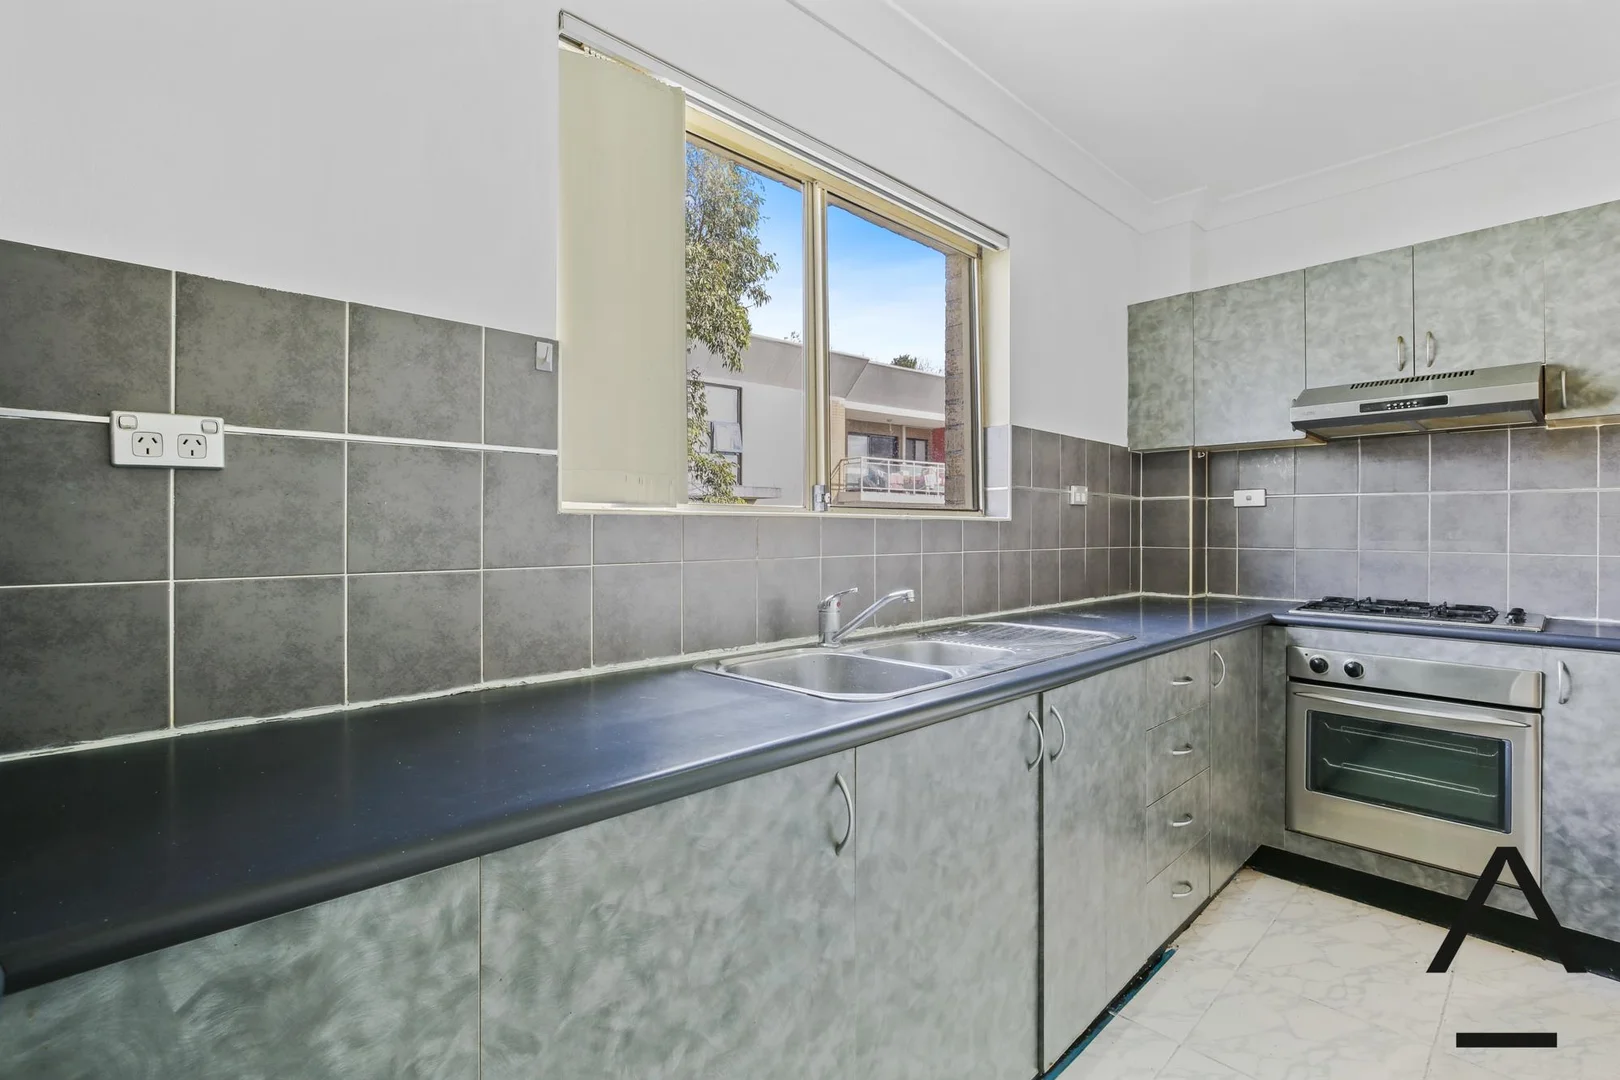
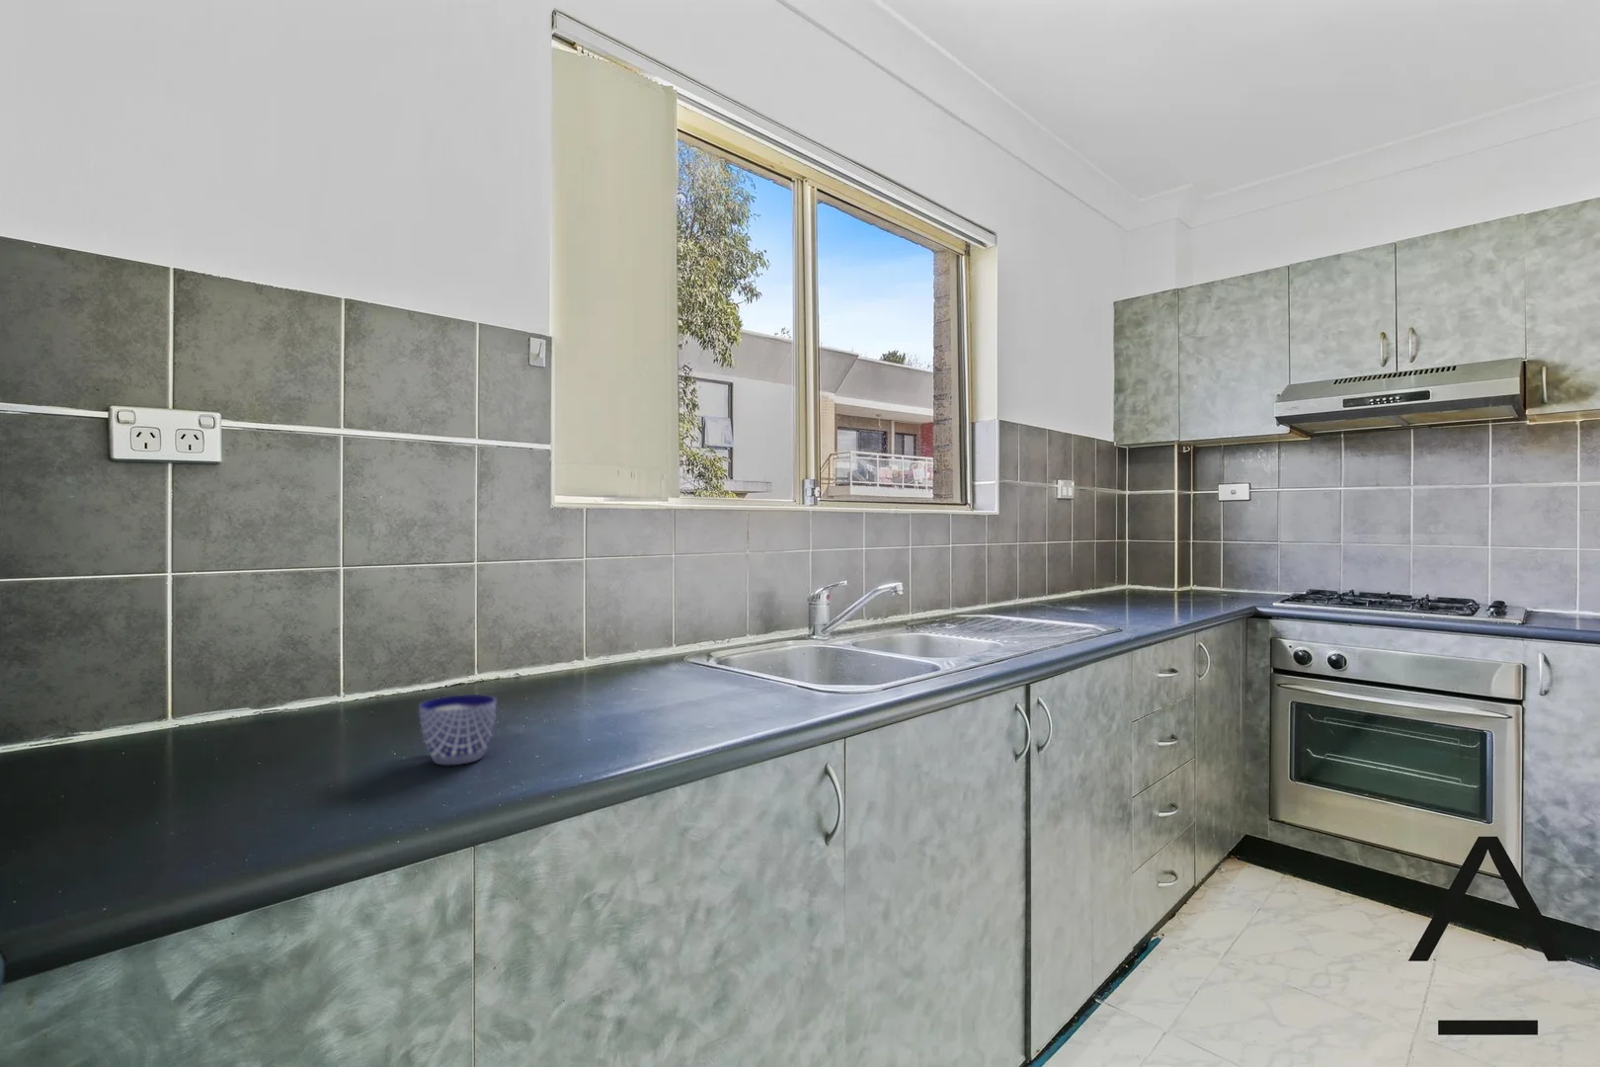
+ cup [418,693,498,766]
